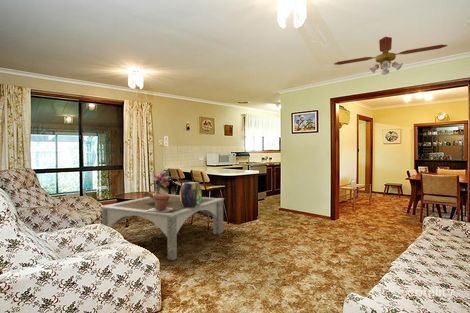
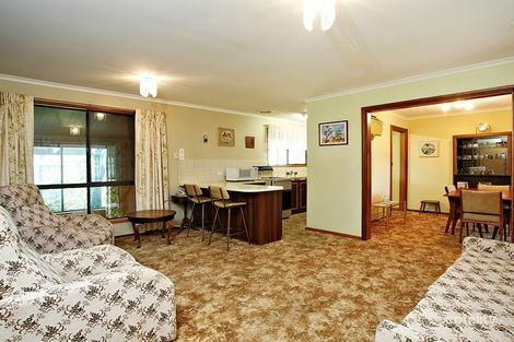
- bouquet [141,168,173,199]
- flowerpot [145,193,173,212]
- coffee table [100,194,225,261]
- ceiling fan [333,36,449,76]
- decorative urn [179,181,203,208]
